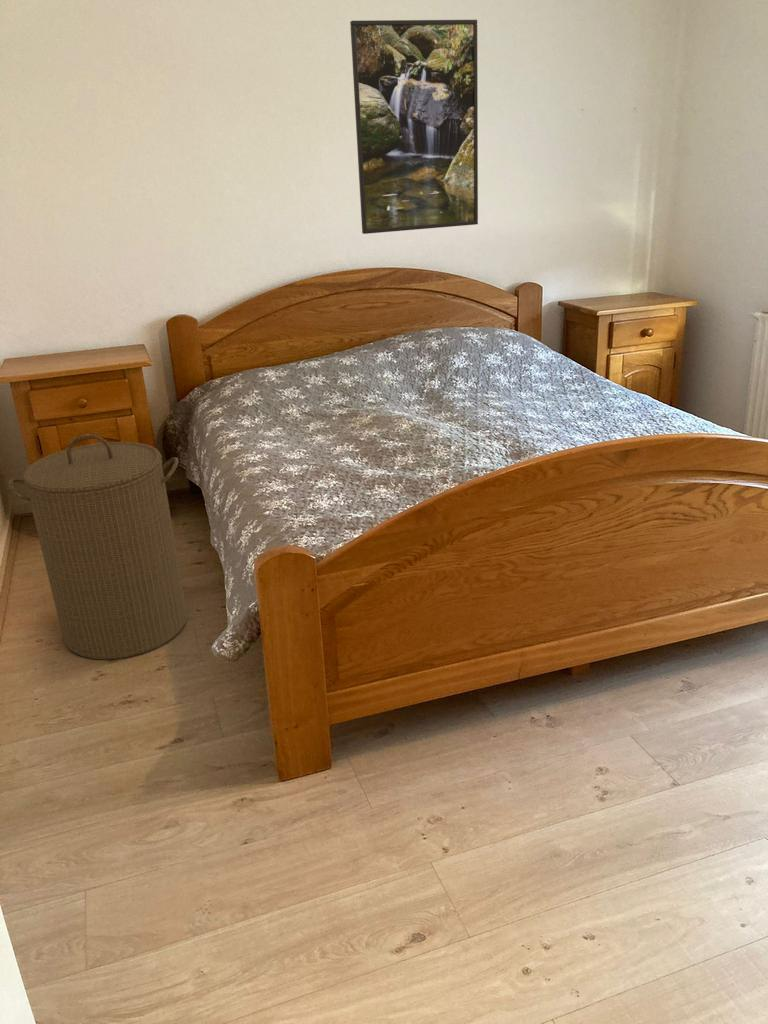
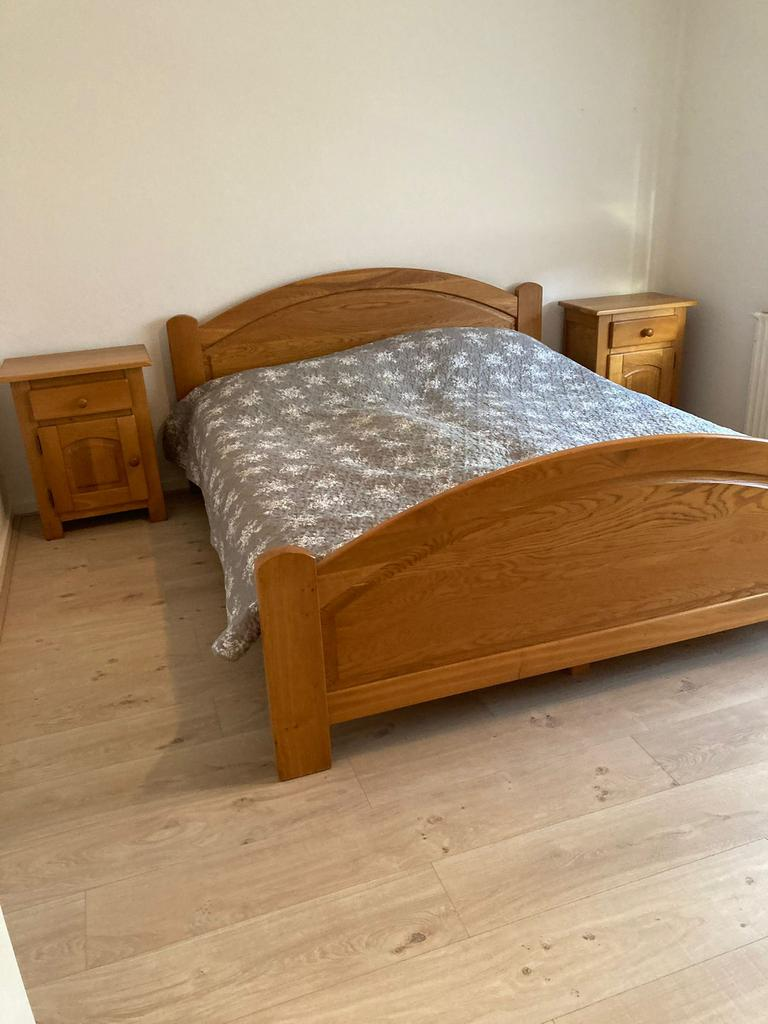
- laundry hamper [8,433,188,661]
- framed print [349,19,479,235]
